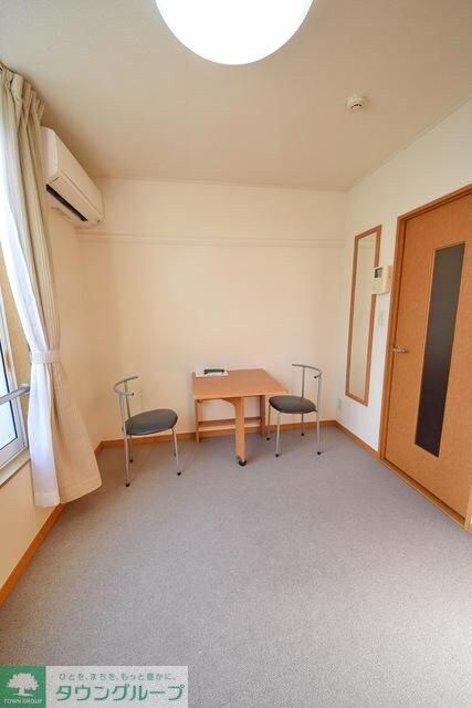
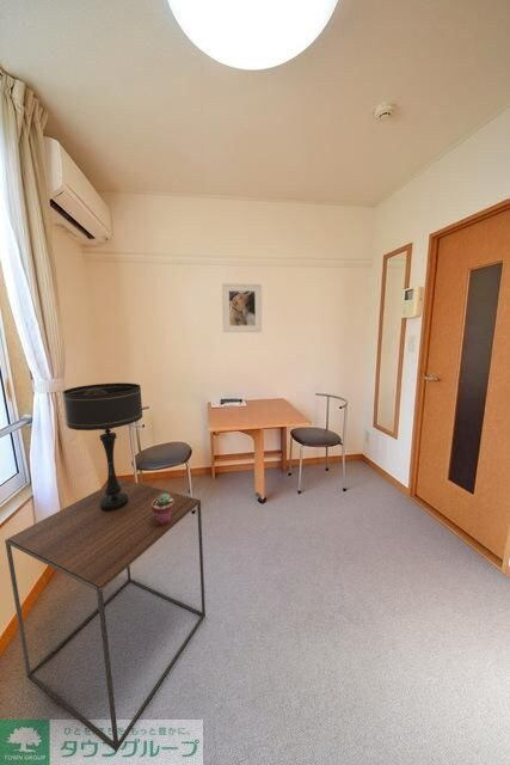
+ table lamp [61,381,143,512]
+ side table [4,477,207,753]
+ potted succulent [152,494,174,525]
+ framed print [221,282,263,333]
